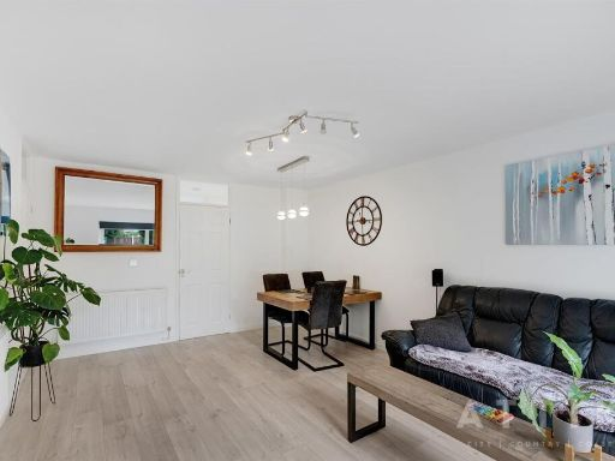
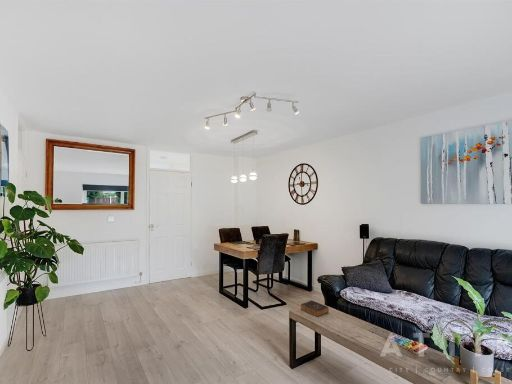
+ book [300,300,329,318]
